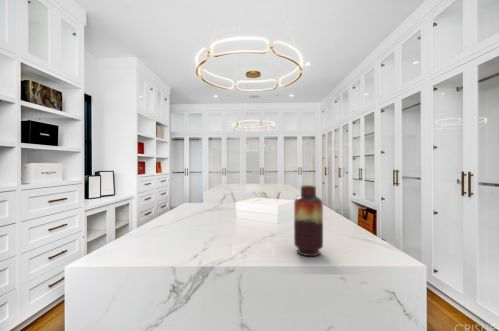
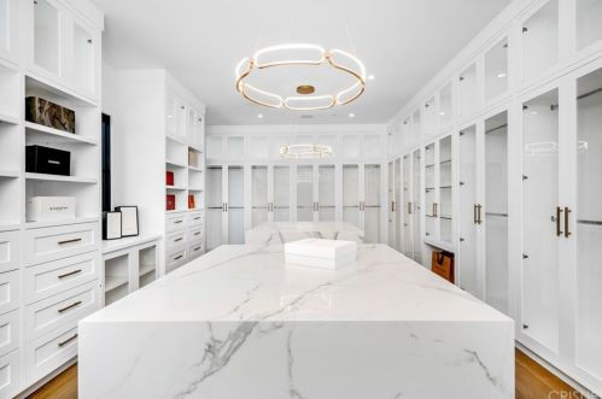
- vase [293,184,324,257]
